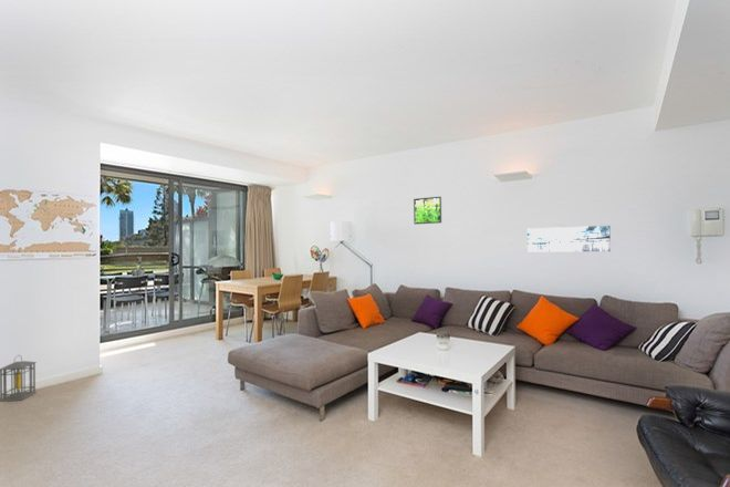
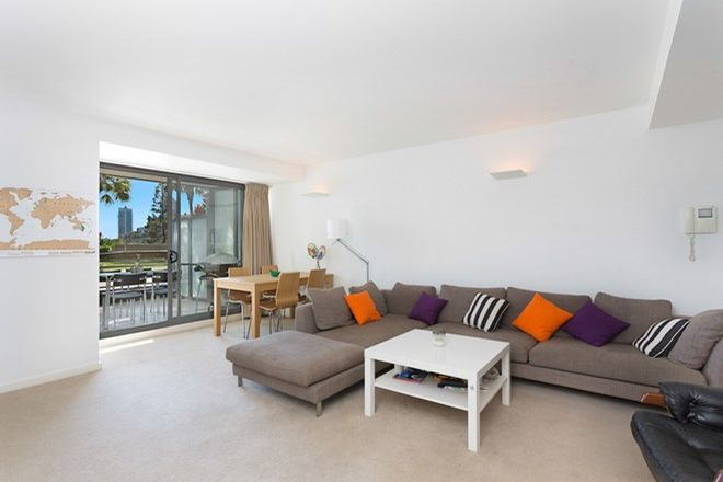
- wall art [526,225,612,252]
- lantern [0,354,38,403]
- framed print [413,196,442,226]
